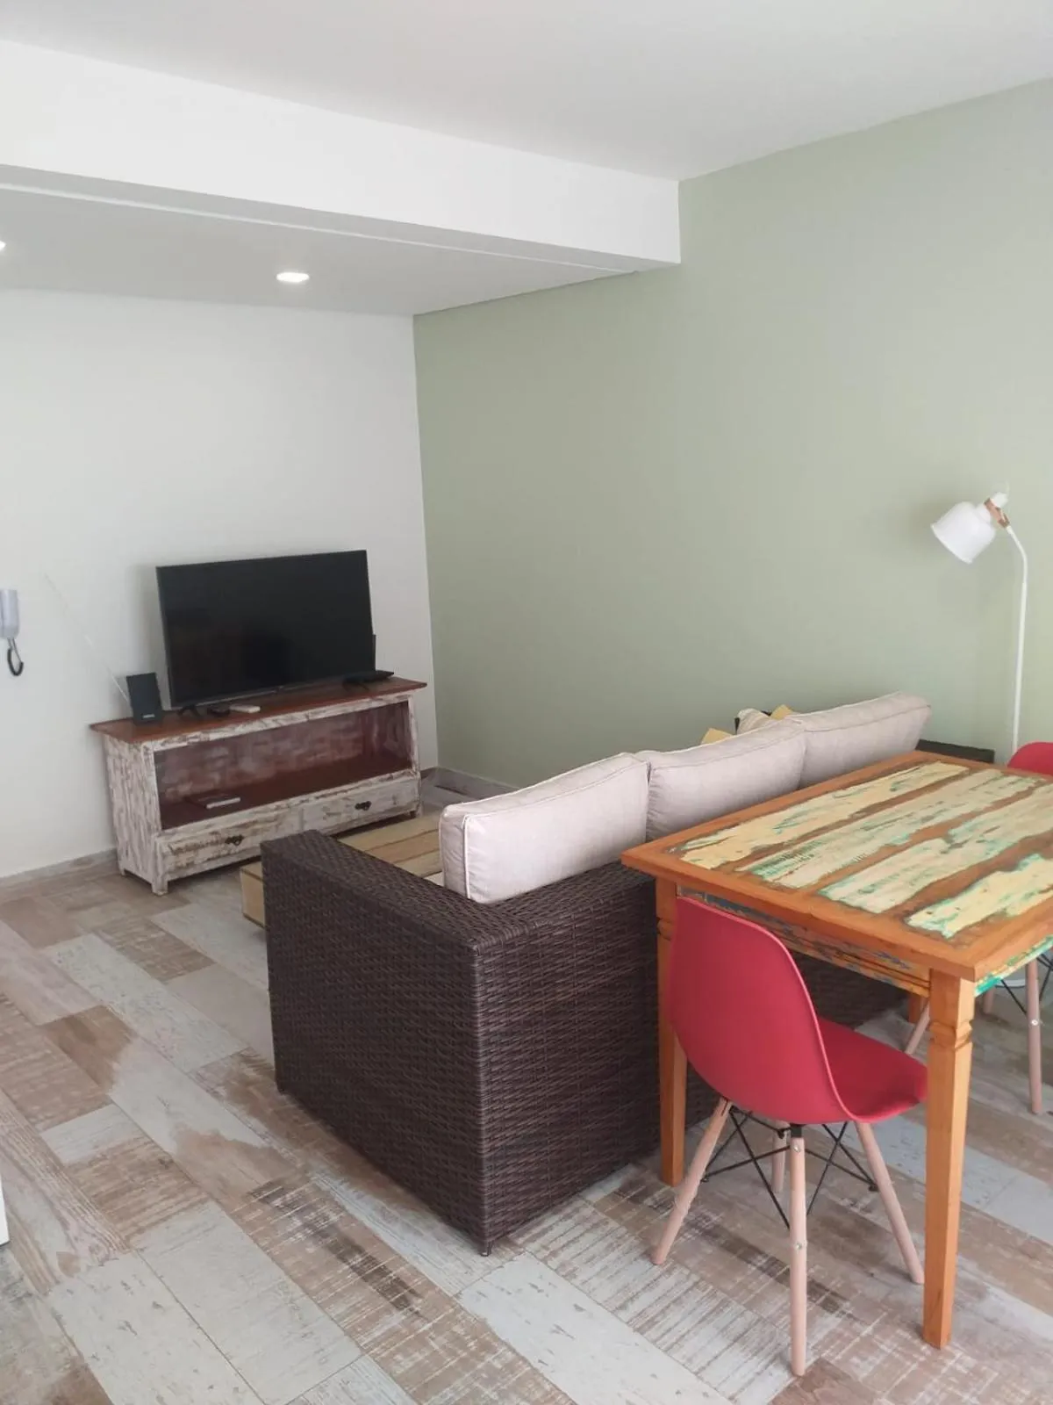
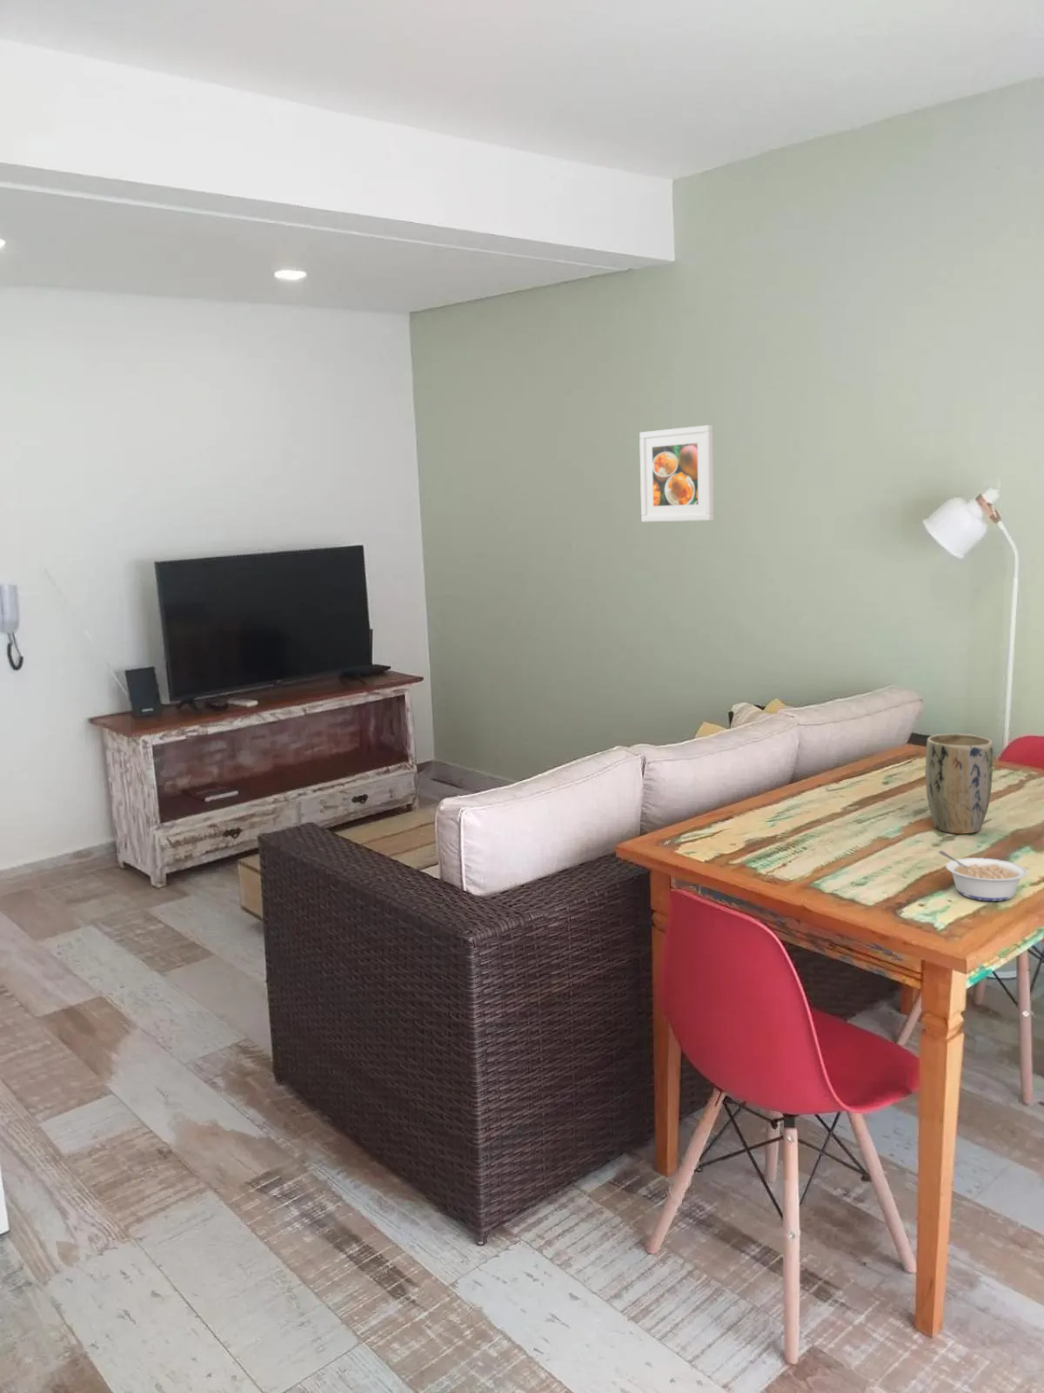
+ plant pot [924,733,995,835]
+ legume [938,850,1029,902]
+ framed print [638,424,714,523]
